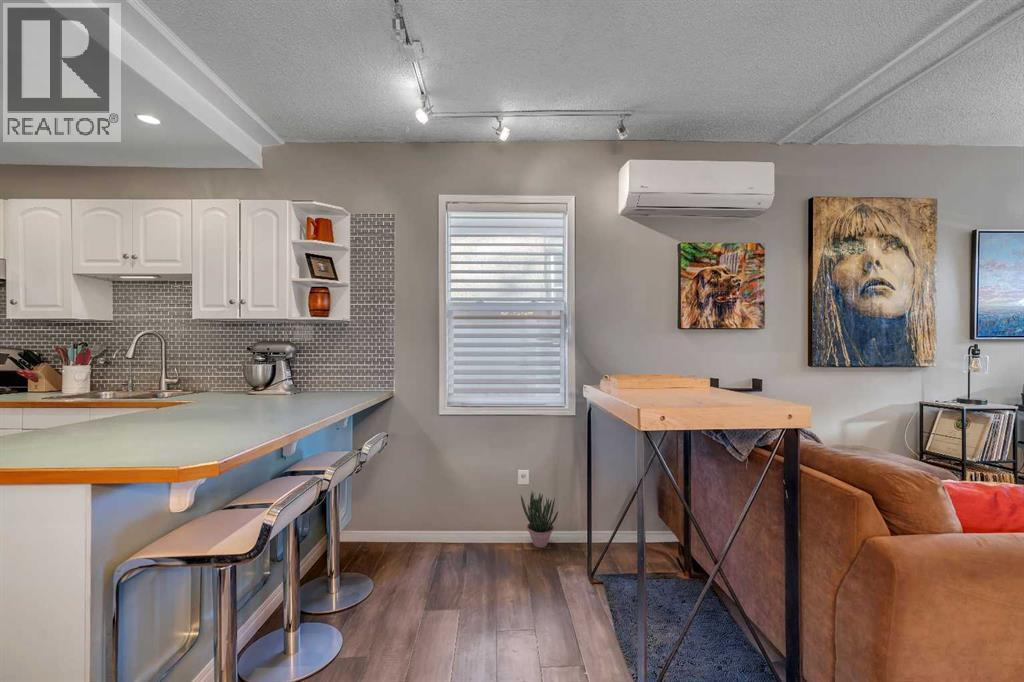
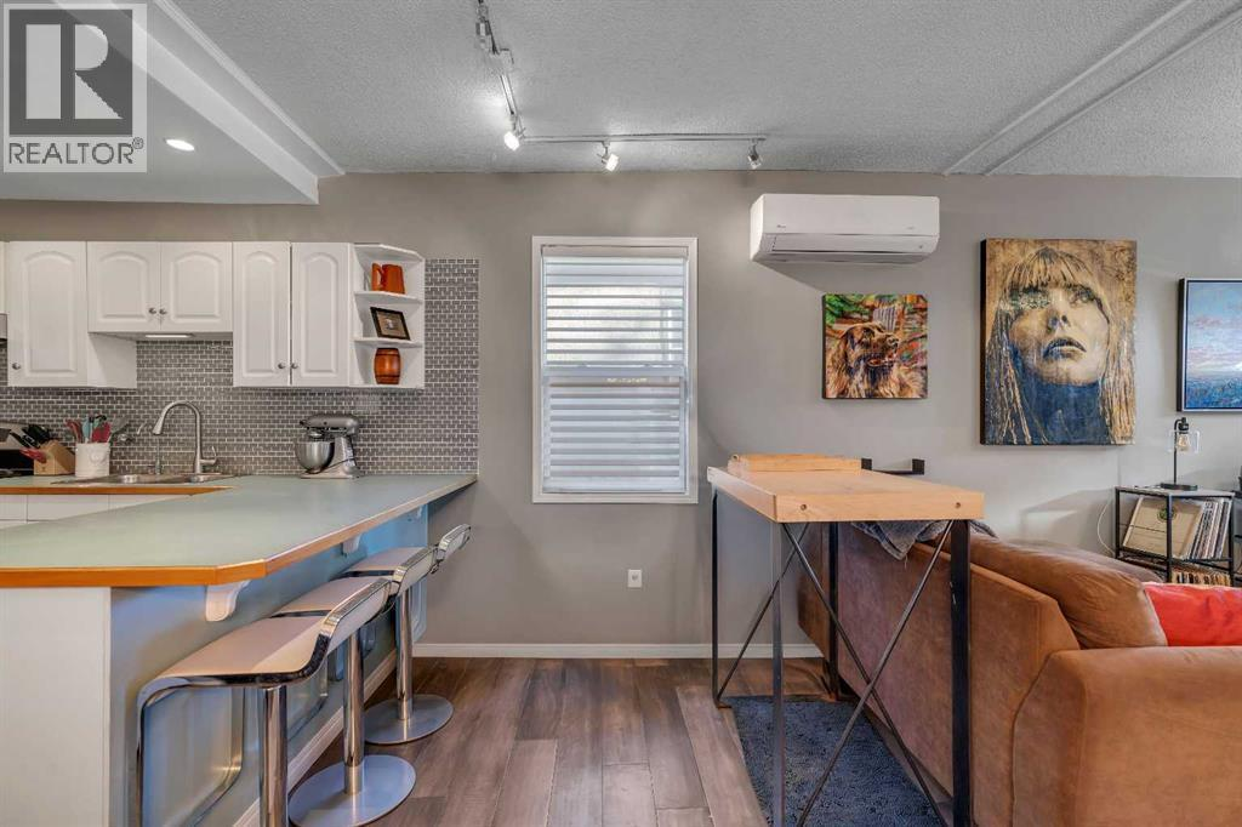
- potted plant [520,489,559,549]
